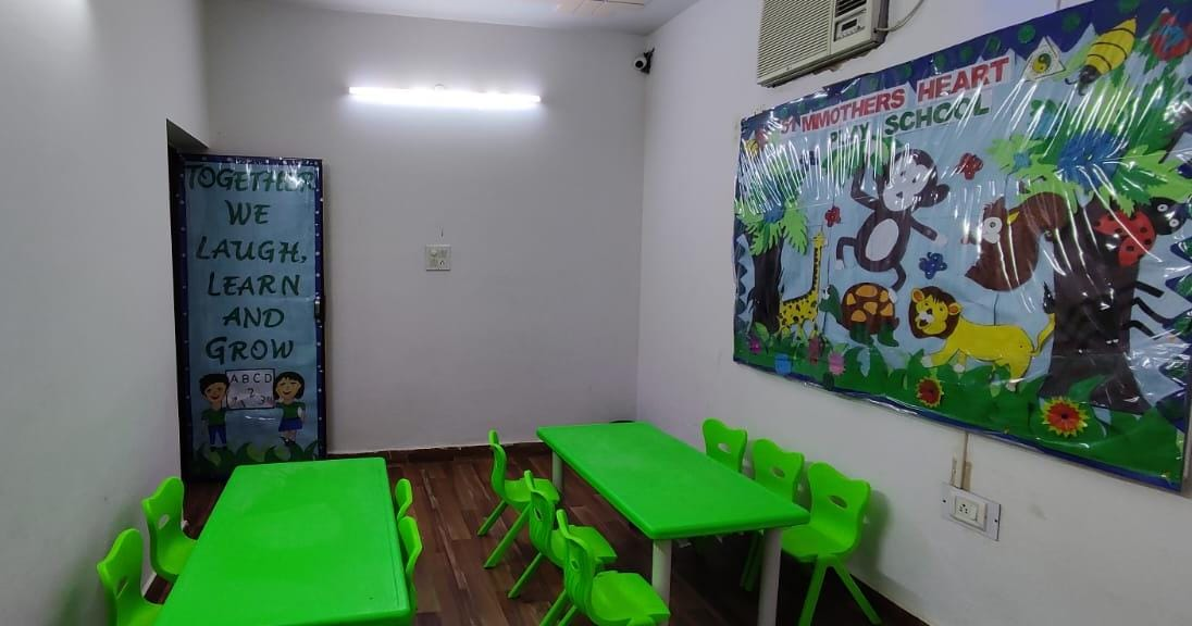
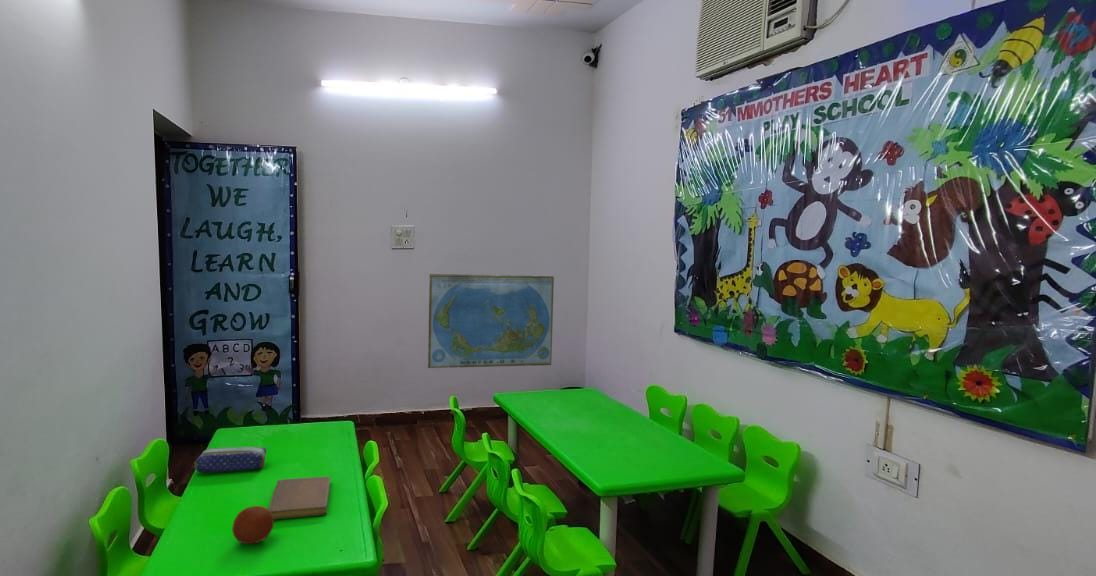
+ fruit [231,505,275,545]
+ pencil case [193,446,267,473]
+ notebook [267,475,331,520]
+ world map [427,273,555,369]
